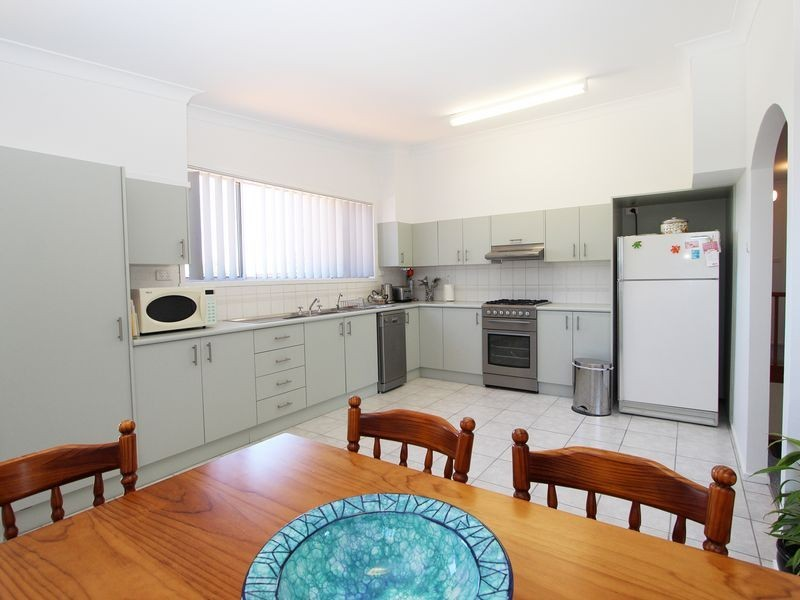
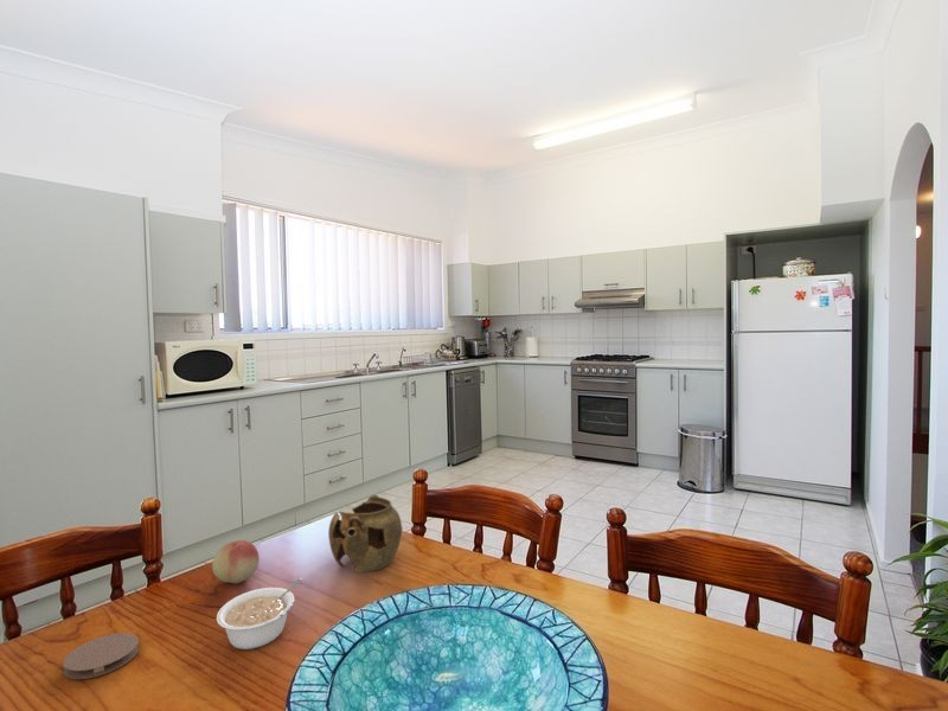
+ legume [216,577,303,651]
+ coaster [62,632,140,680]
+ teapot [327,494,404,574]
+ fruit [211,539,261,584]
